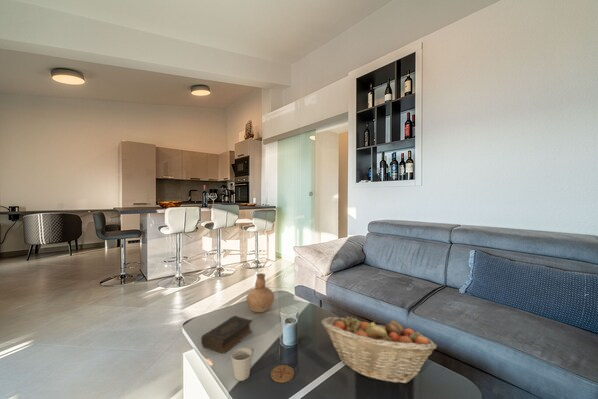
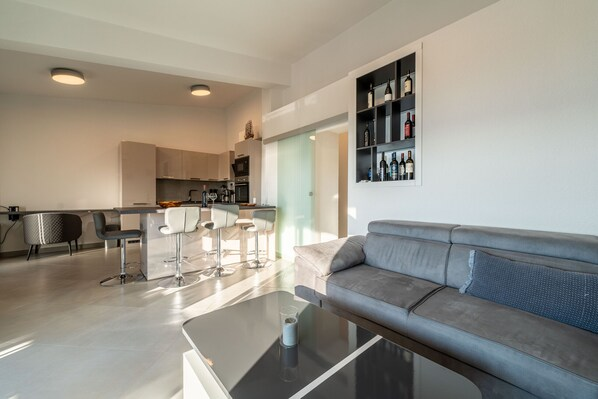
- vase [245,272,275,313]
- fruit basket [320,315,438,384]
- book [200,315,253,355]
- coaster [270,364,295,383]
- mug [230,346,255,382]
